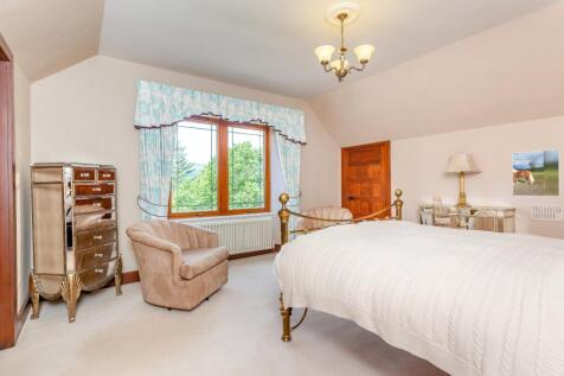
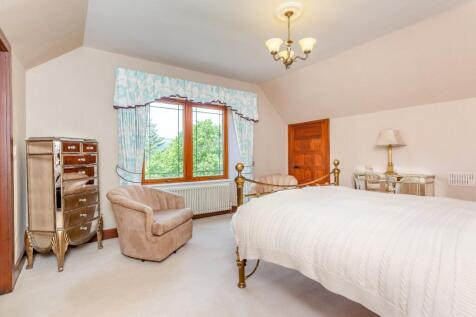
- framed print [511,148,562,198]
